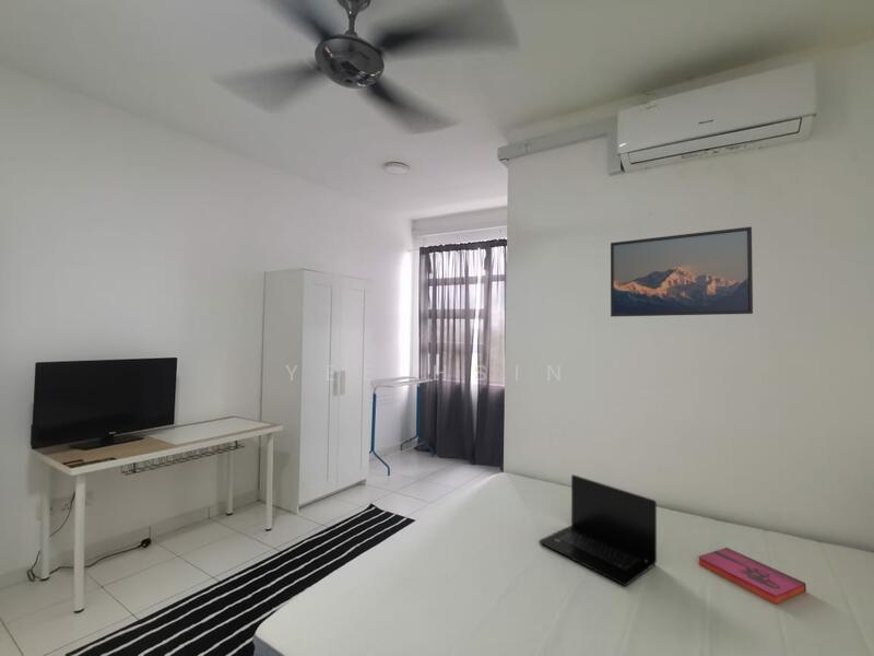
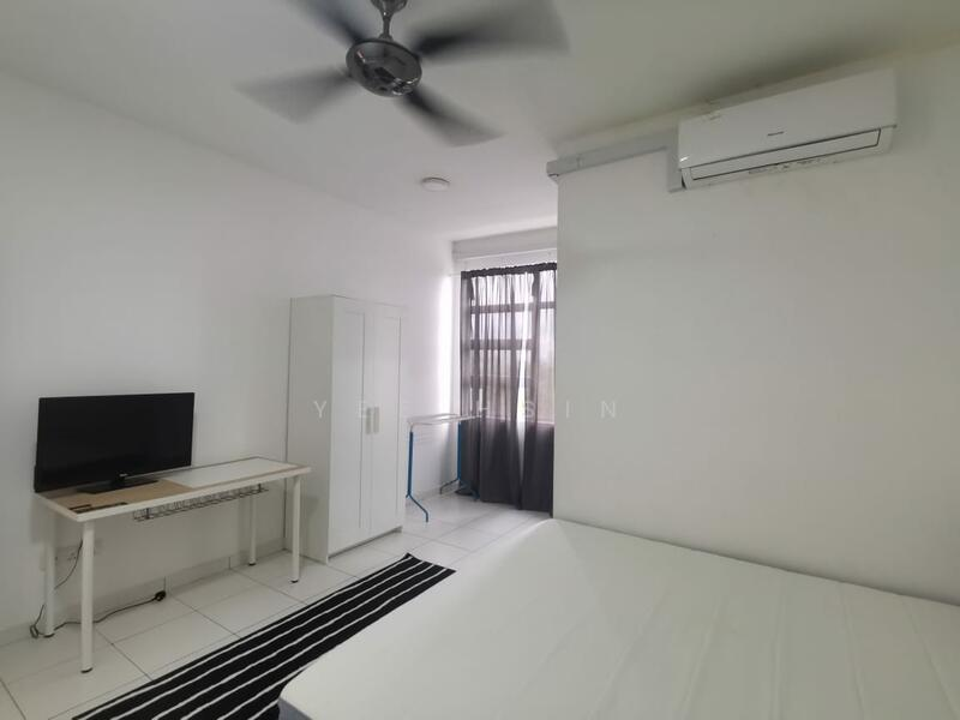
- laptop [539,473,658,587]
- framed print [610,225,754,318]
- hardback book [697,547,807,606]
